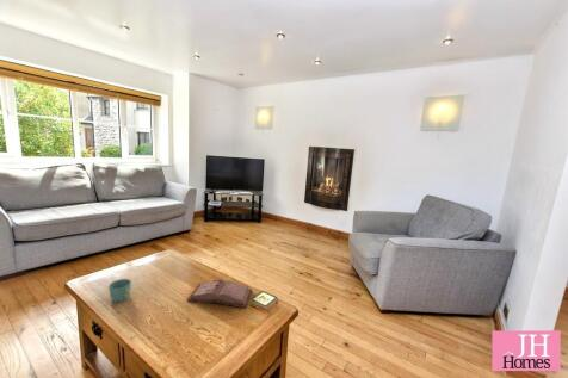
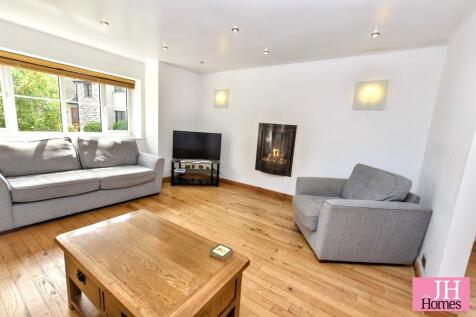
- hardback book [186,279,254,309]
- mug [107,278,132,303]
